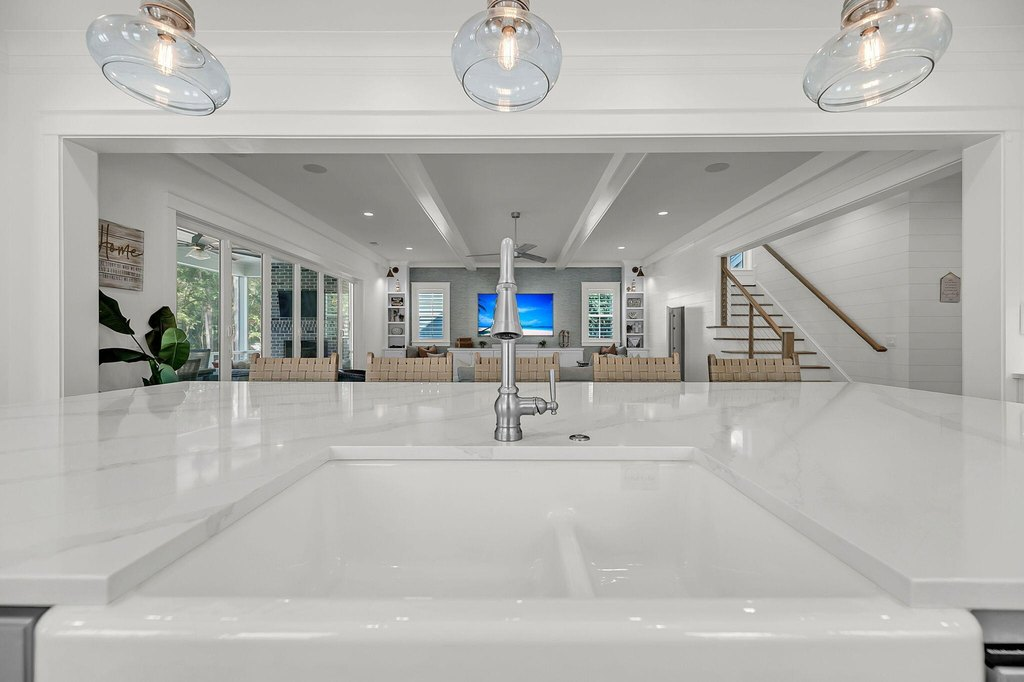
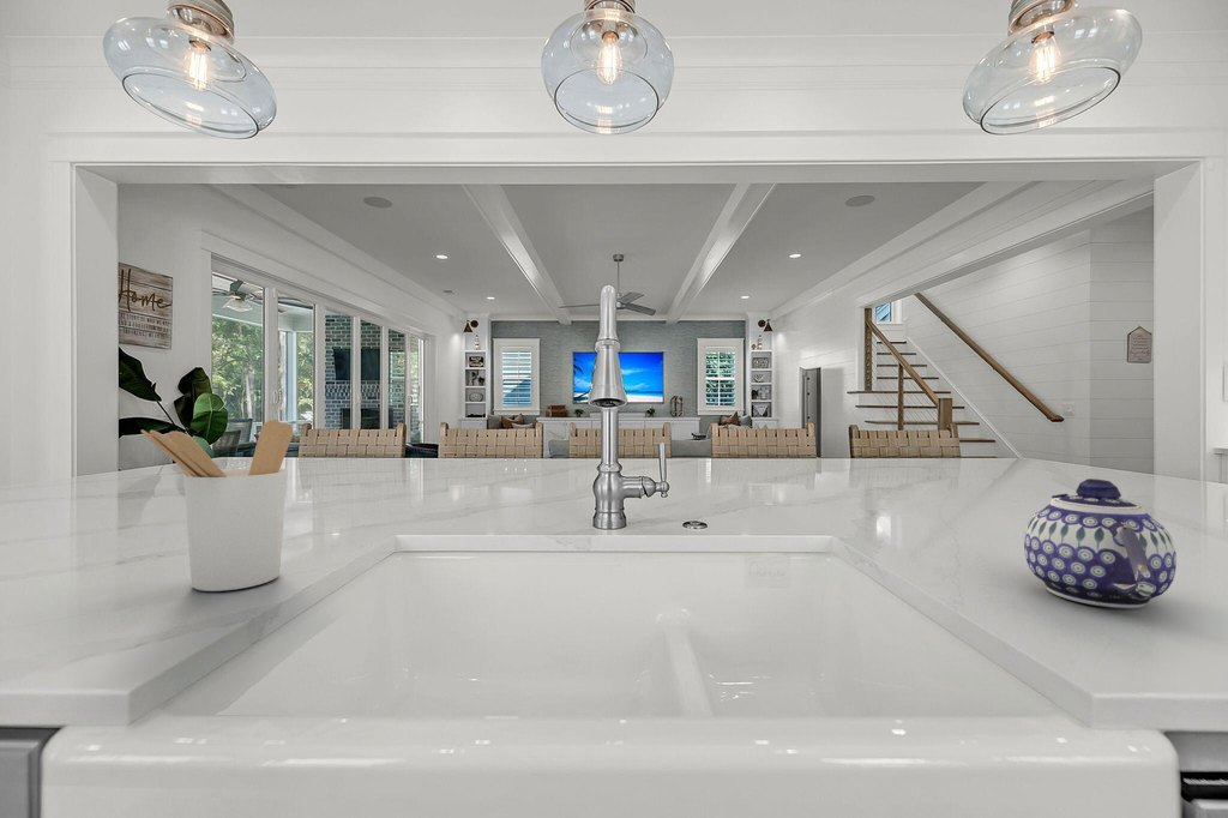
+ utensil holder [140,419,294,593]
+ teapot [1023,477,1178,609]
